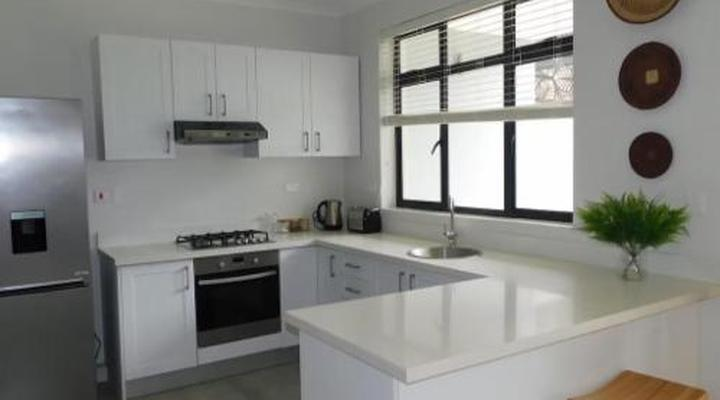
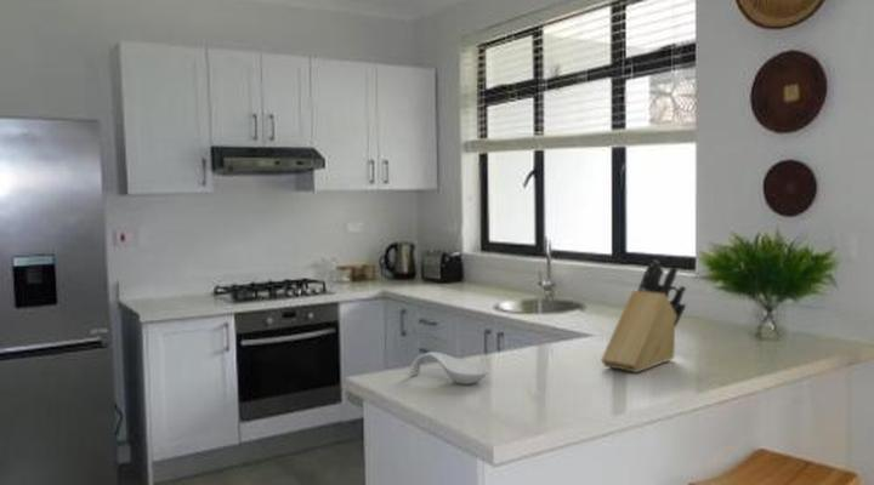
+ knife block [600,258,687,373]
+ spoon rest [408,350,489,386]
